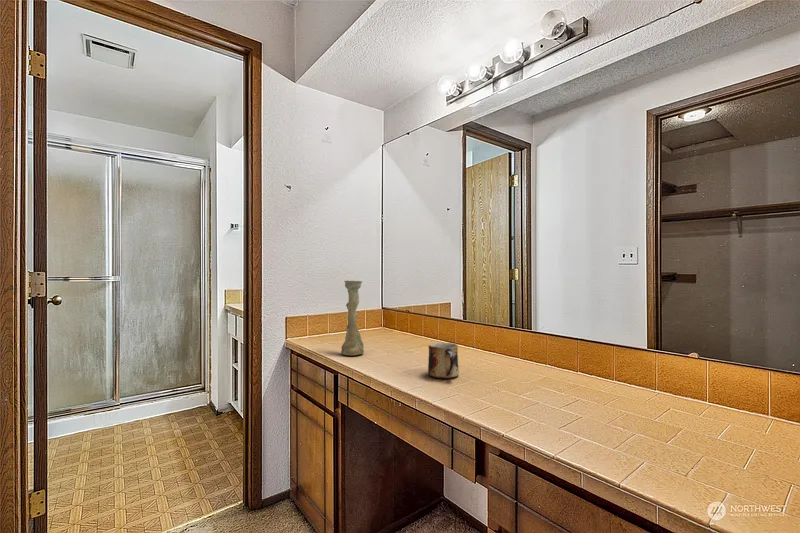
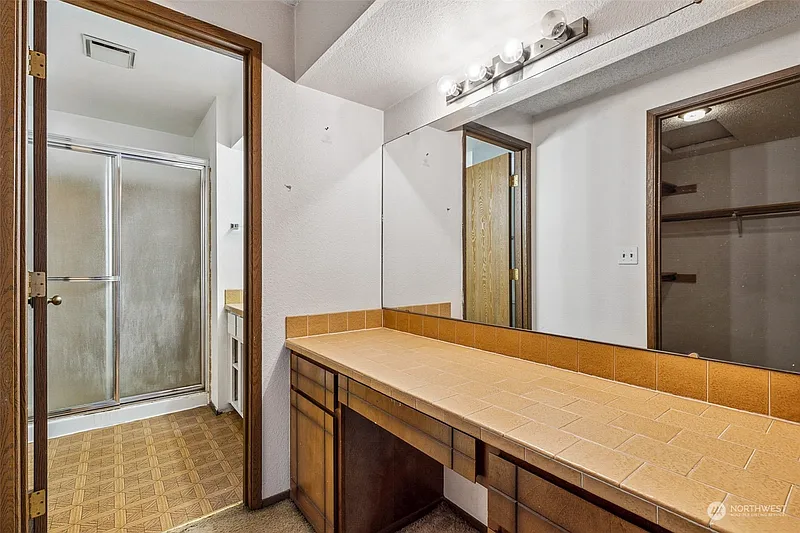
- vase [340,280,365,356]
- mug [427,342,460,380]
